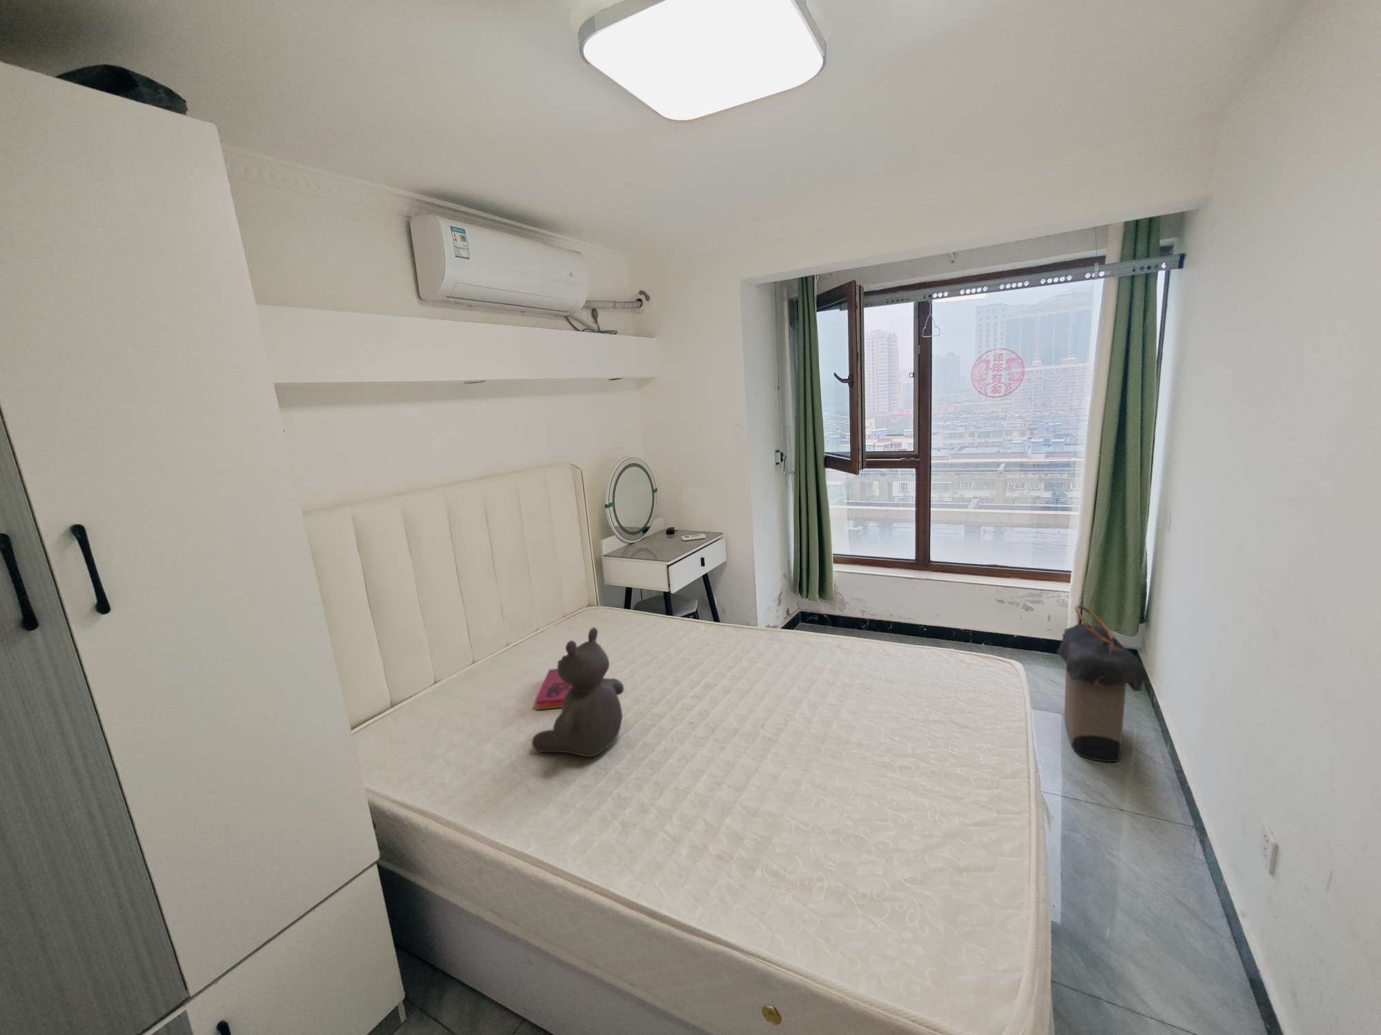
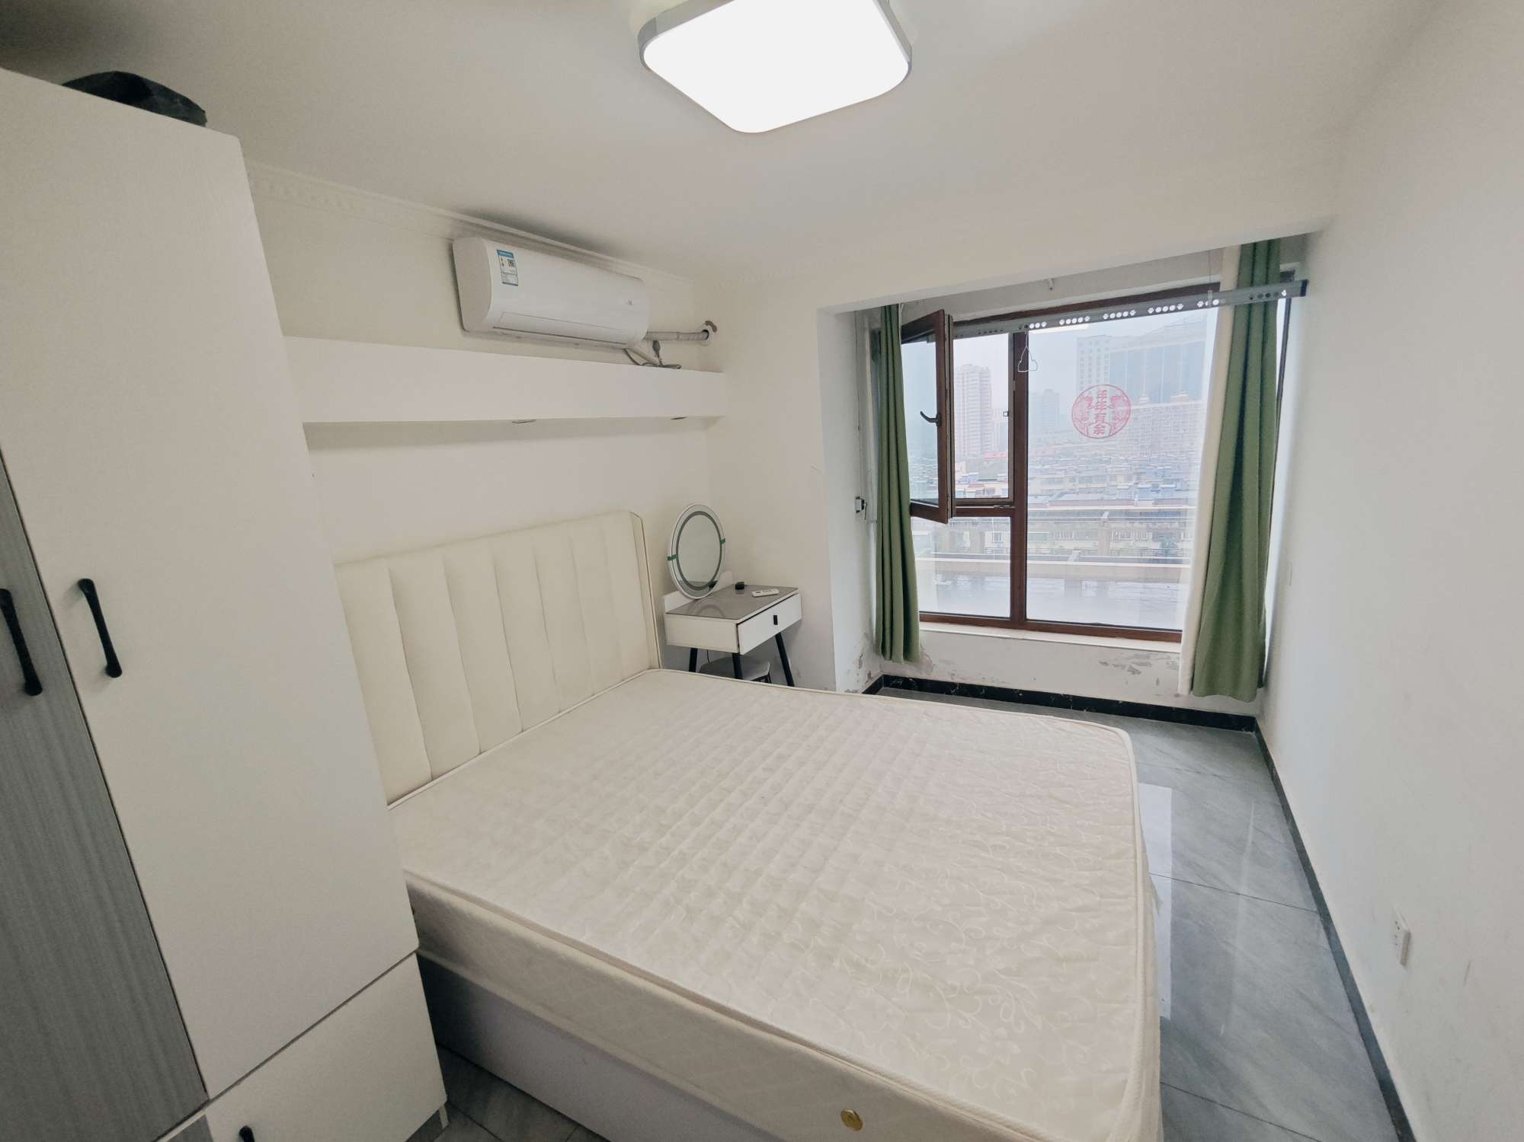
- teddy bear [531,626,625,758]
- laundry hamper [1056,603,1146,763]
- hardback book [534,668,572,711]
